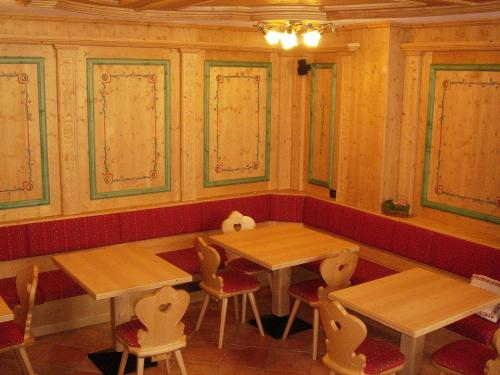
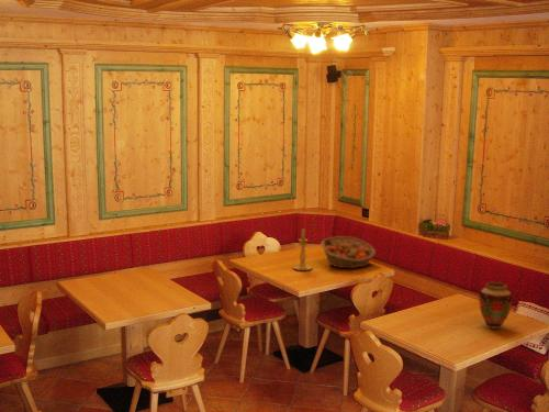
+ candle holder [292,229,313,271]
+ vase [478,281,513,331]
+ fruit basket [320,235,377,269]
